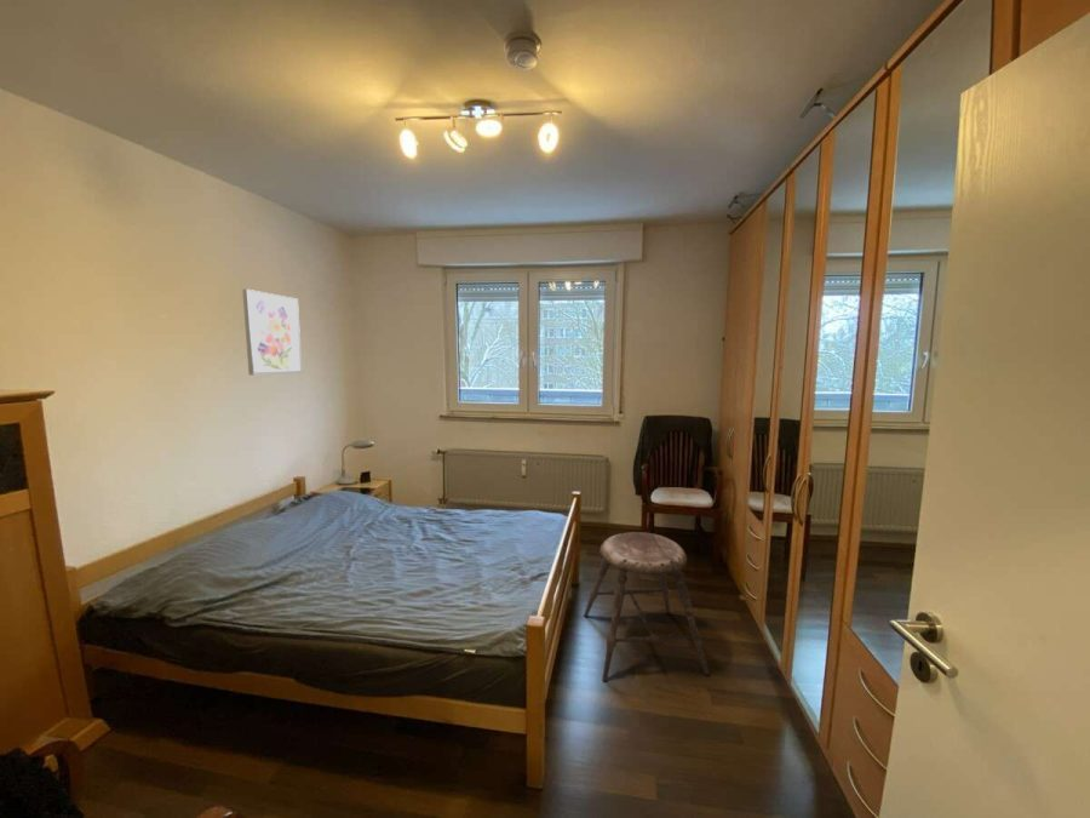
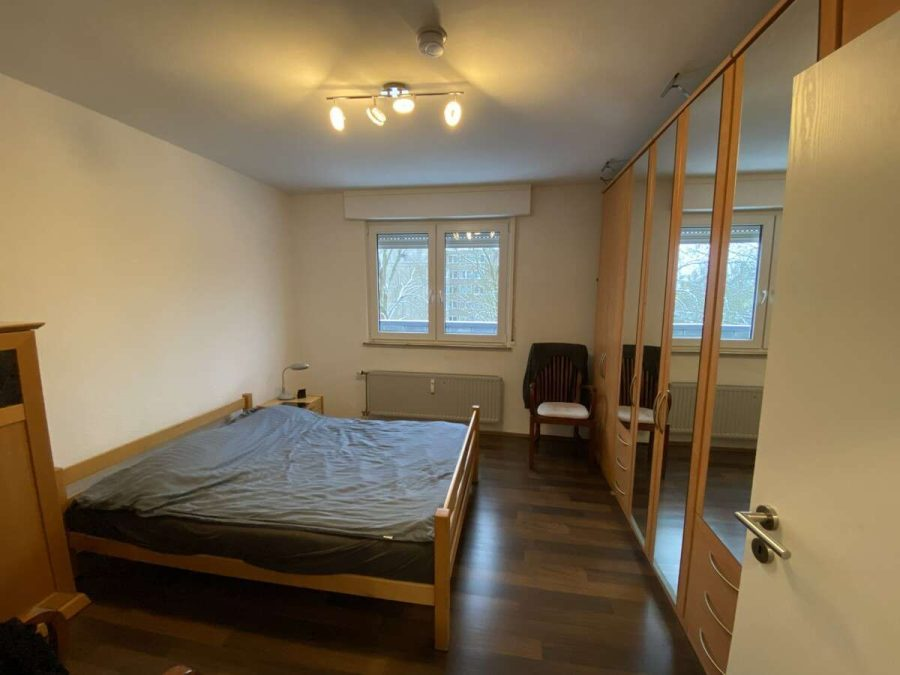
- stool [583,531,711,682]
- wall art [241,288,304,377]
